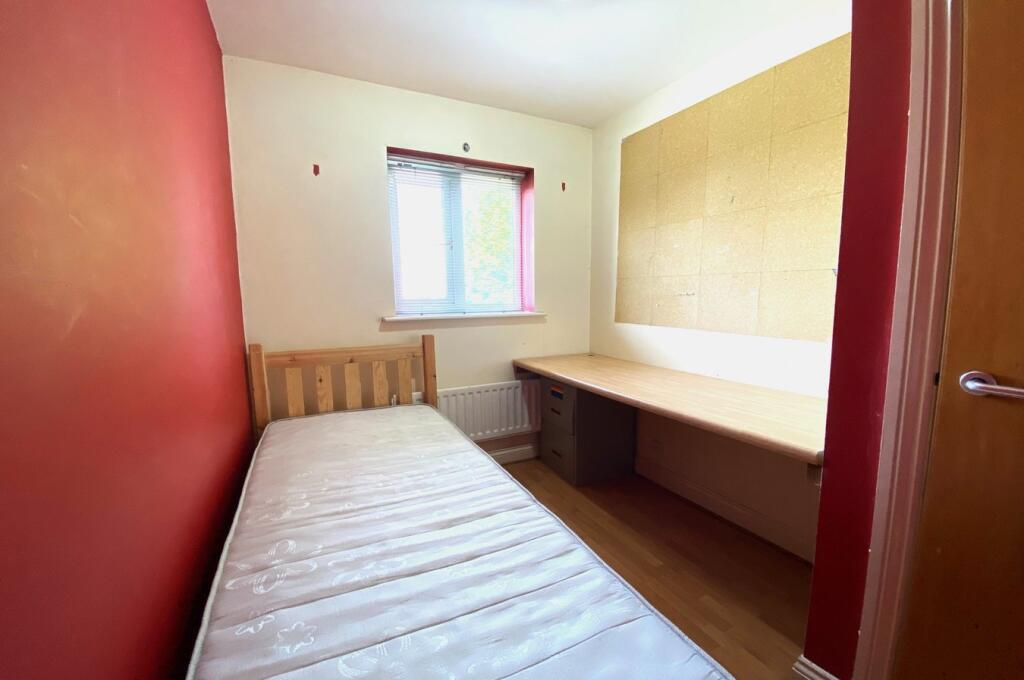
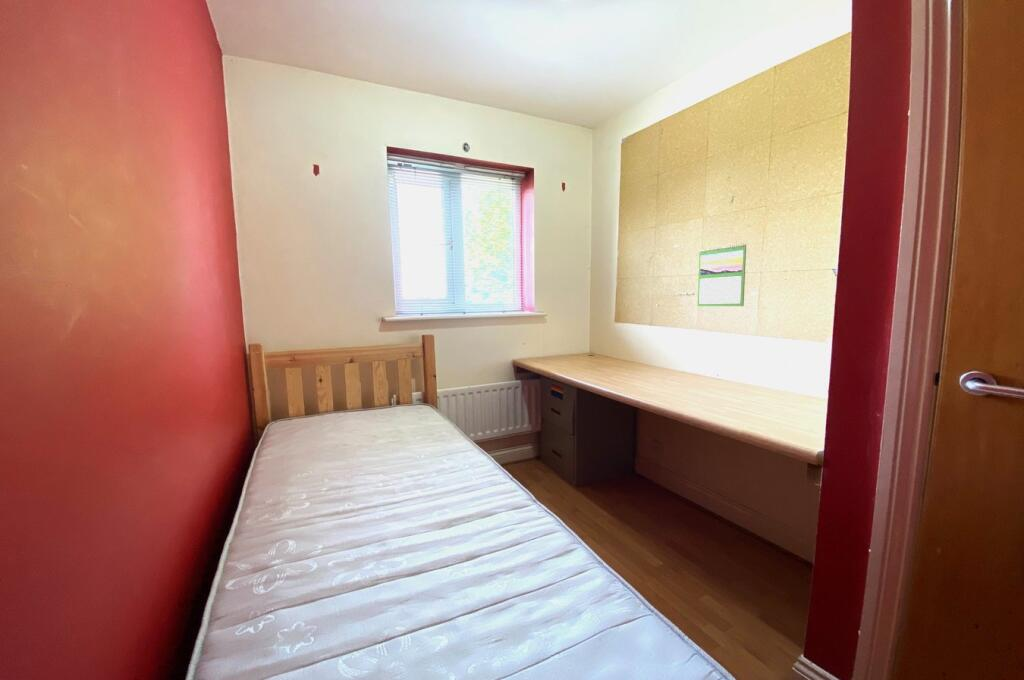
+ calendar [697,242,747,307]
